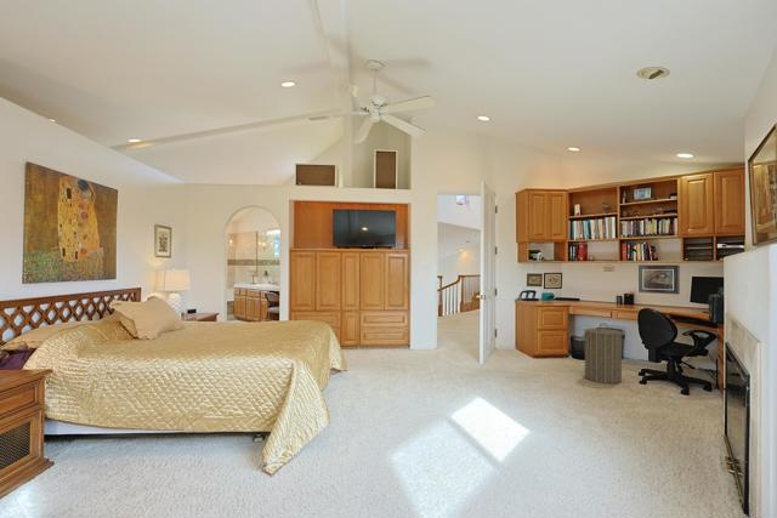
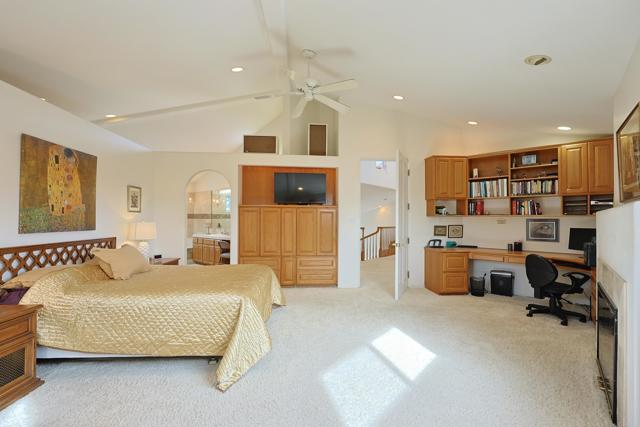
- laundry hamper [583,323,624,385]
